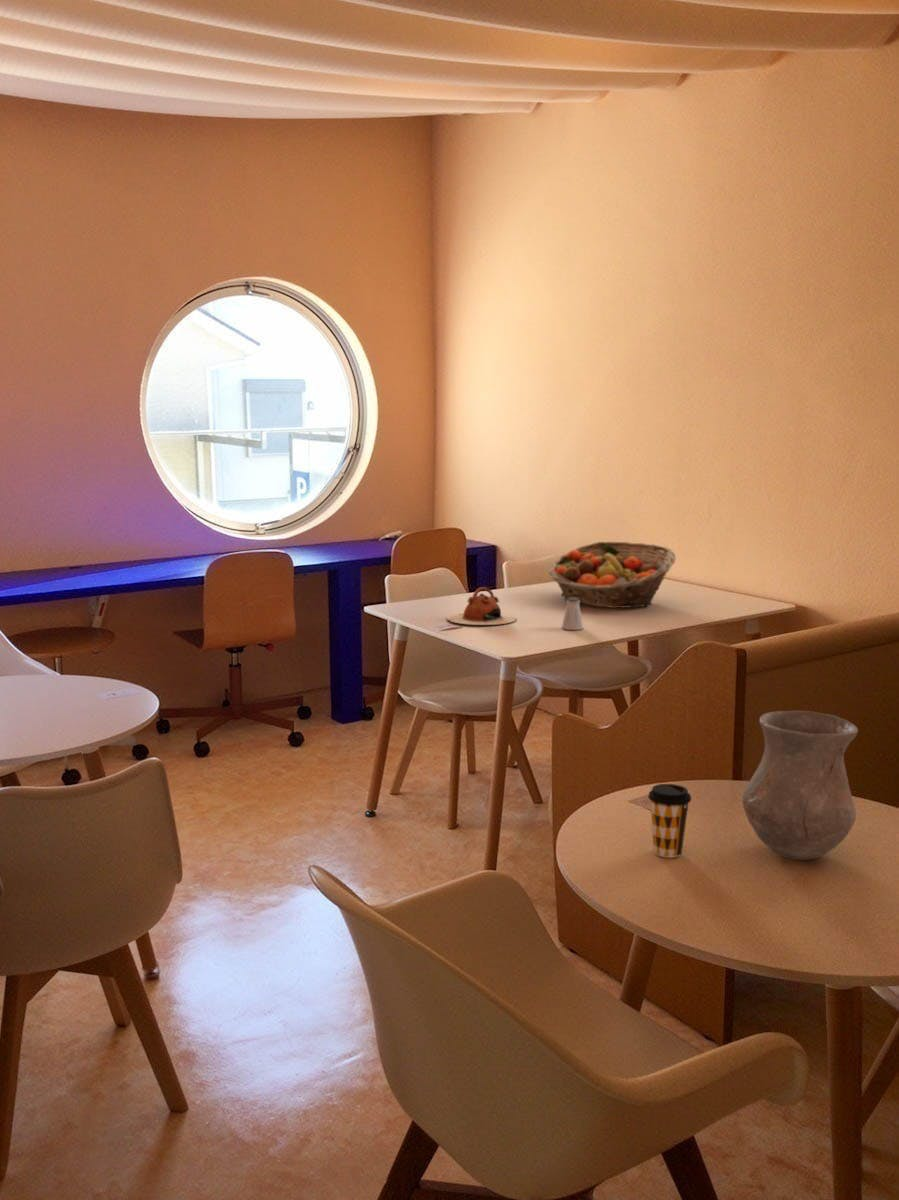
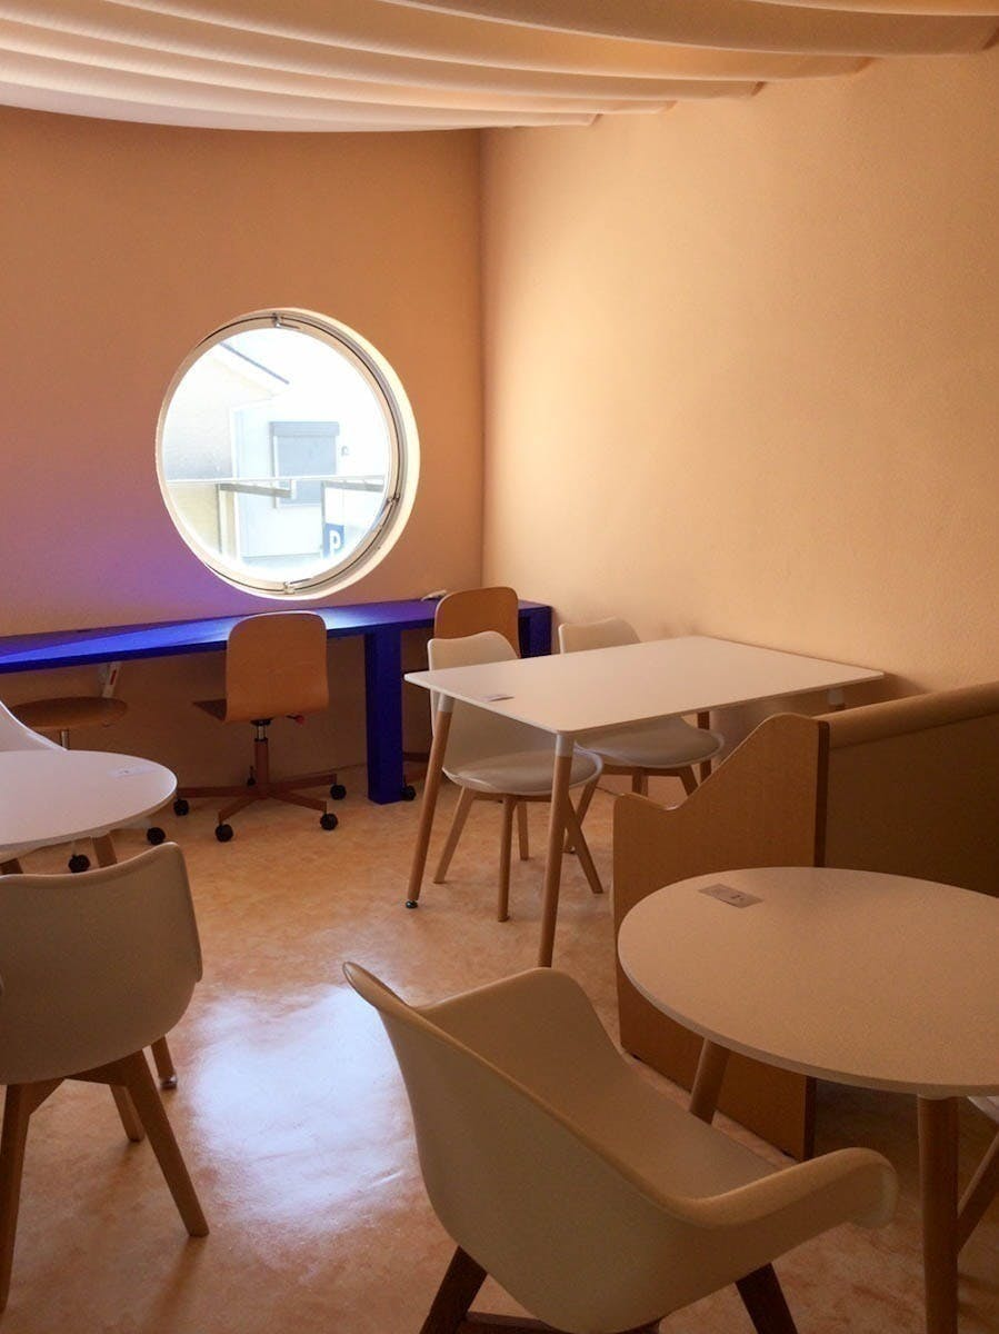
- fruit basket [548,541,677,609]
- coffee cup [647,783,692,859]
- teapot [445,586,517,626]
- vase [741,710,859,861]
- saltshaker [561,598,584,631]
